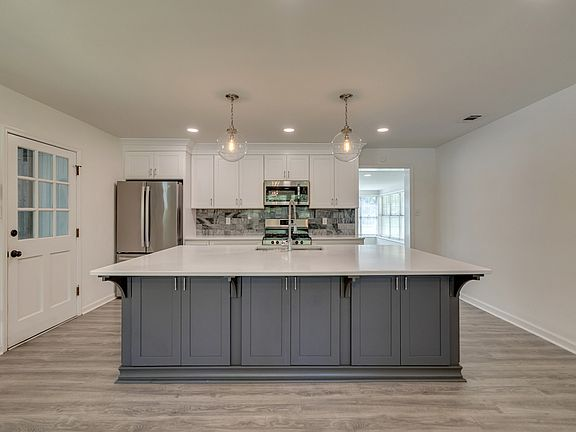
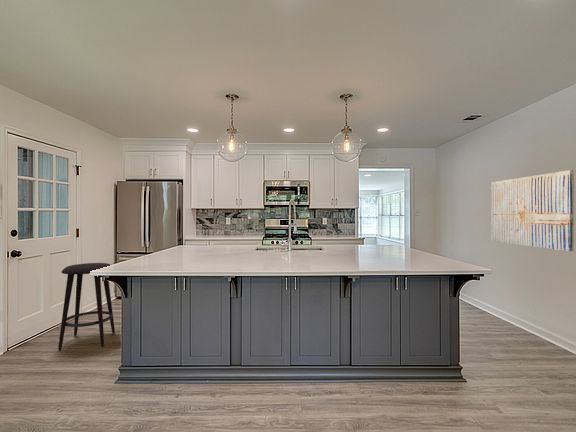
+ wall art [490,169,575,252]
+ stool [57,262,116,352]
